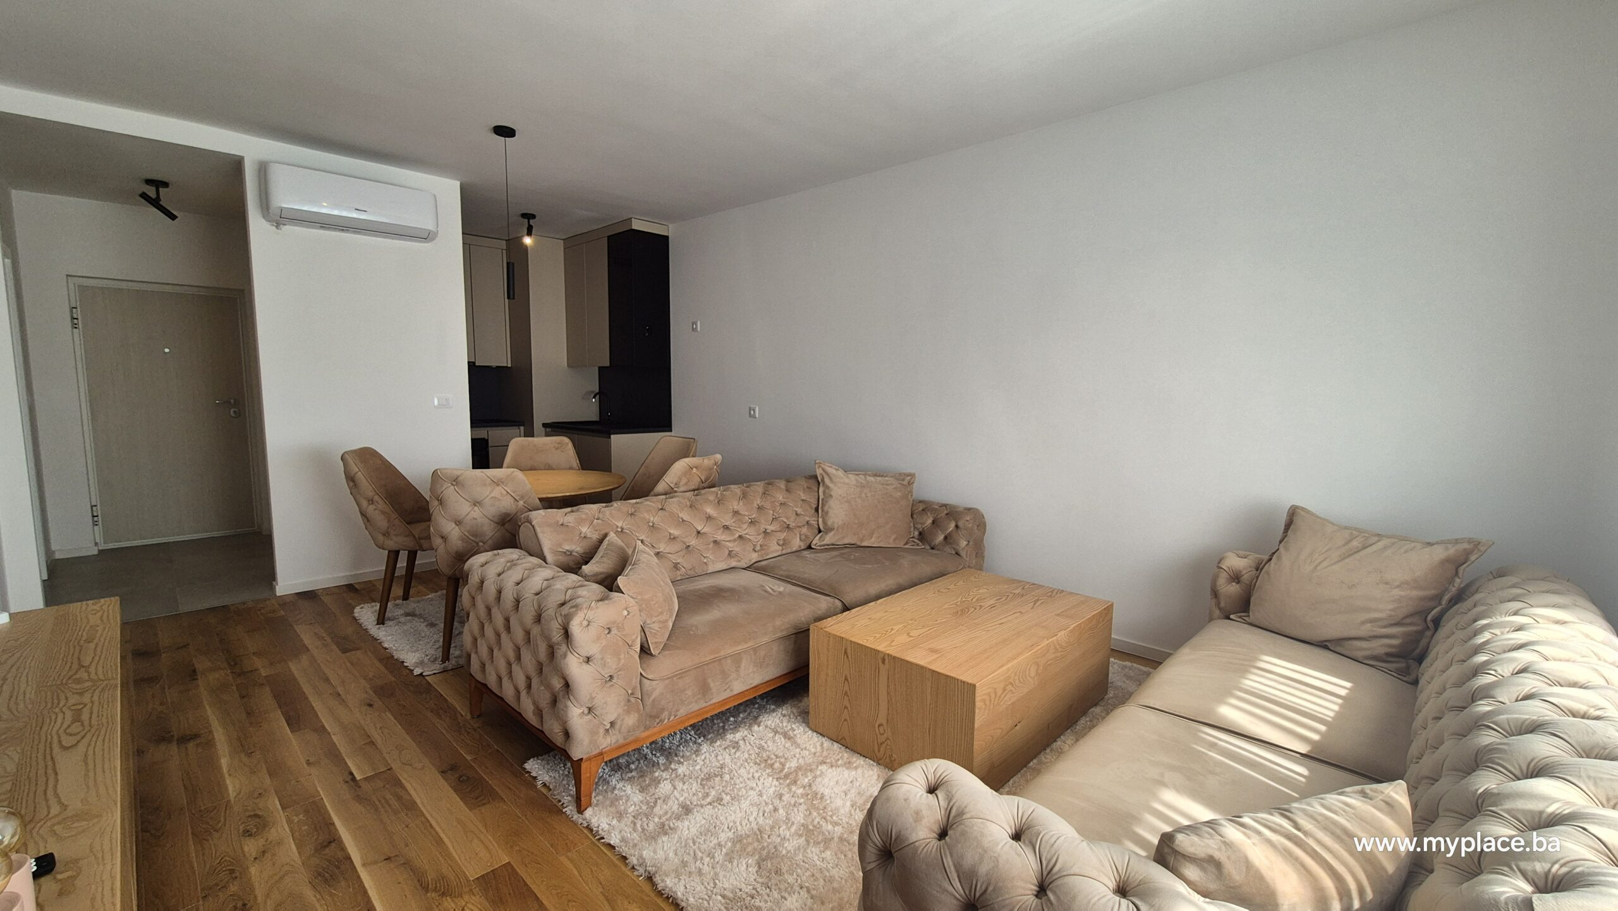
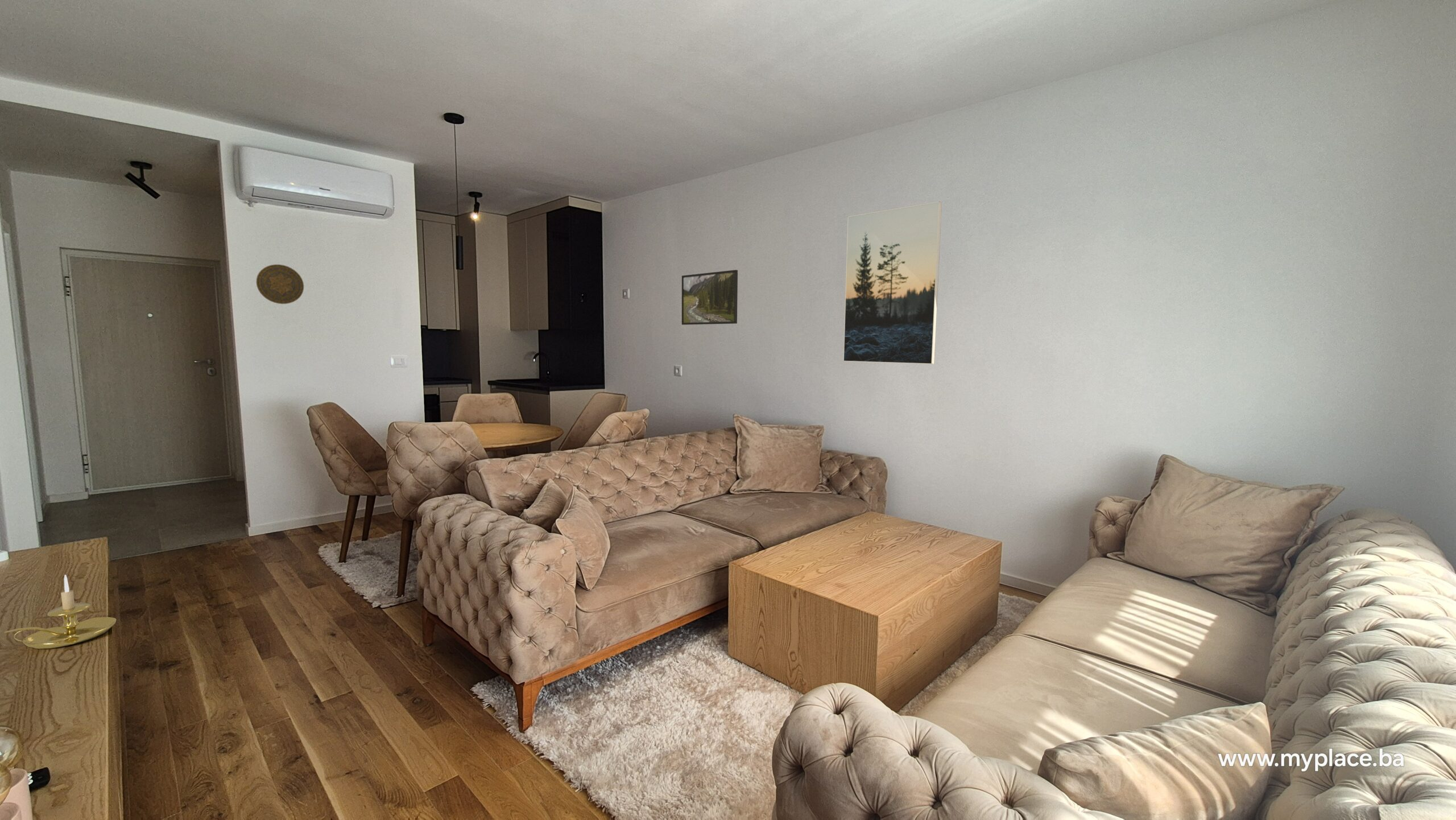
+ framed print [681,269,738,325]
+ candle holder [4,574,117,649]
+ decorative plate [256,264,304,304]
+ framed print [843,201,942,365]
